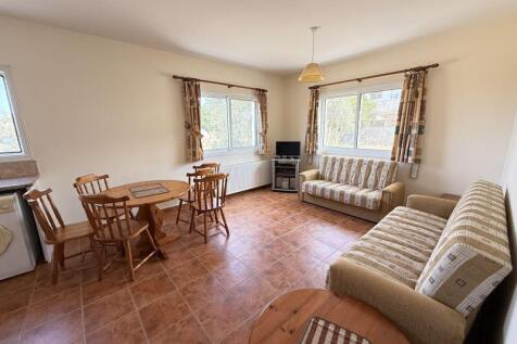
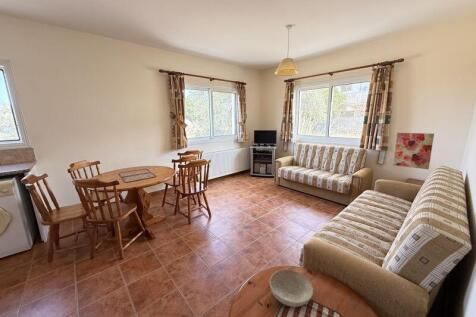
+ bowl [268,268,314,308]
+ wall art [392,132,435,170]
